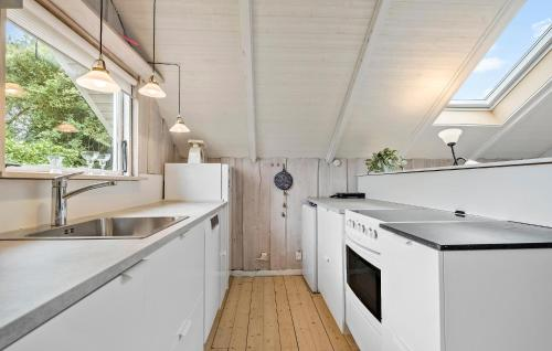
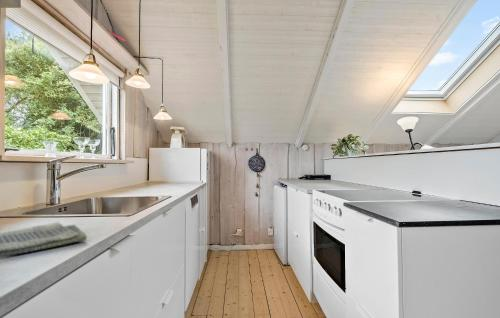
+ dish towel [0,220,88,258]
